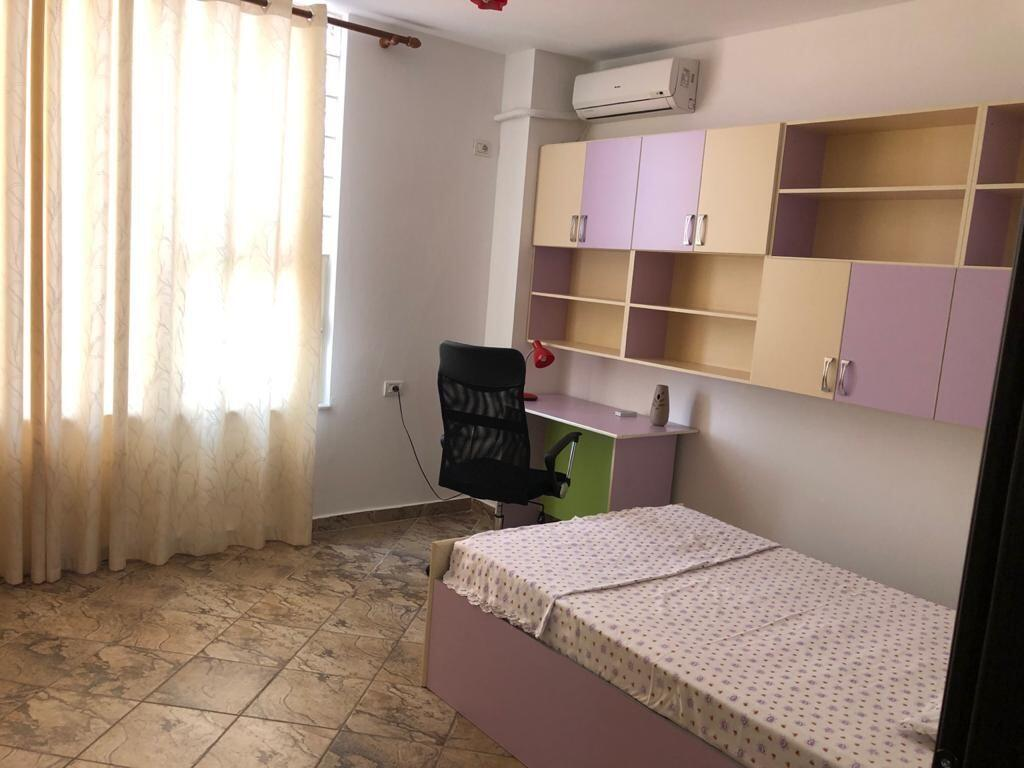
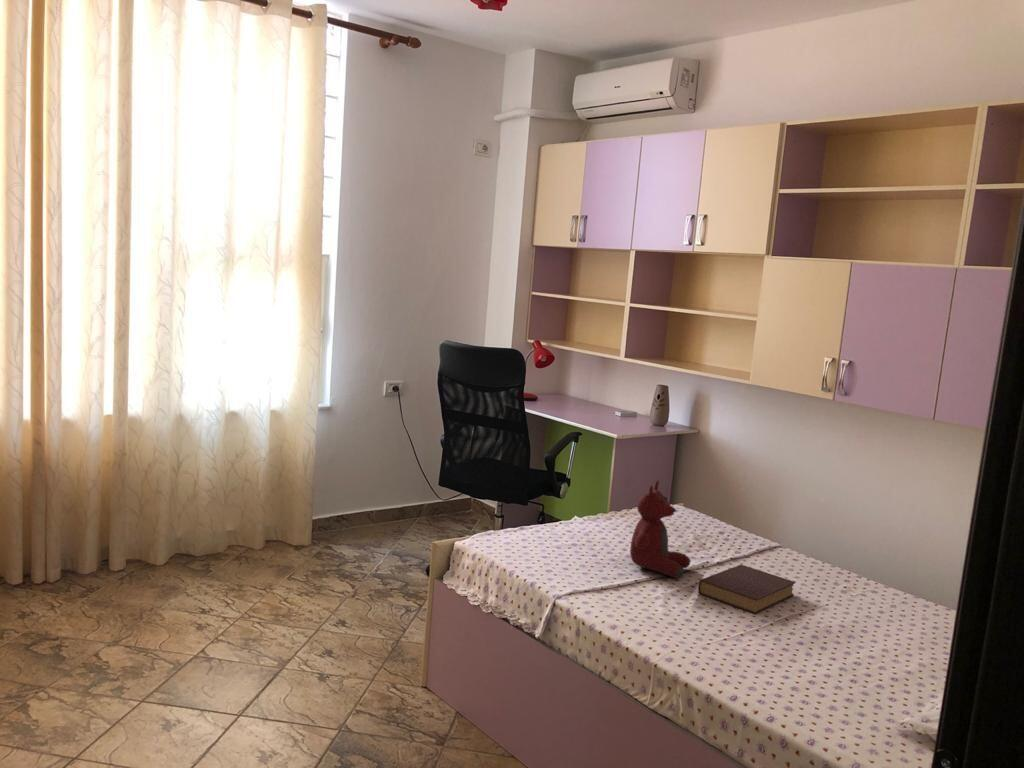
+ book [697,564,797,615]
+ teddy bear [629,480,691,579]
